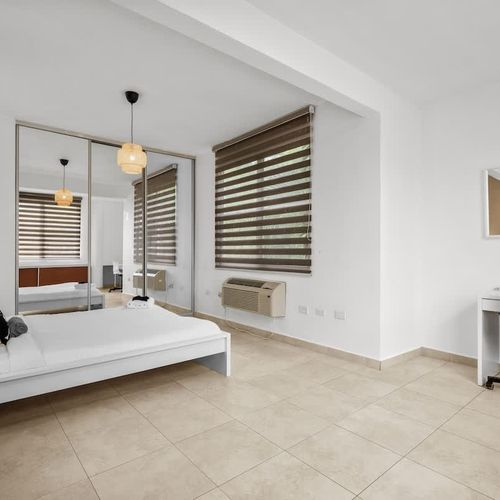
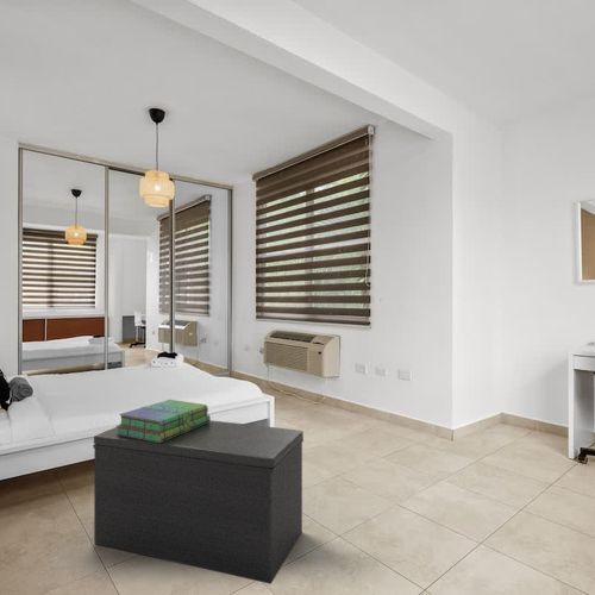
+ bench [92,419,305,585]
+ stack of books [115,399,212,443]
